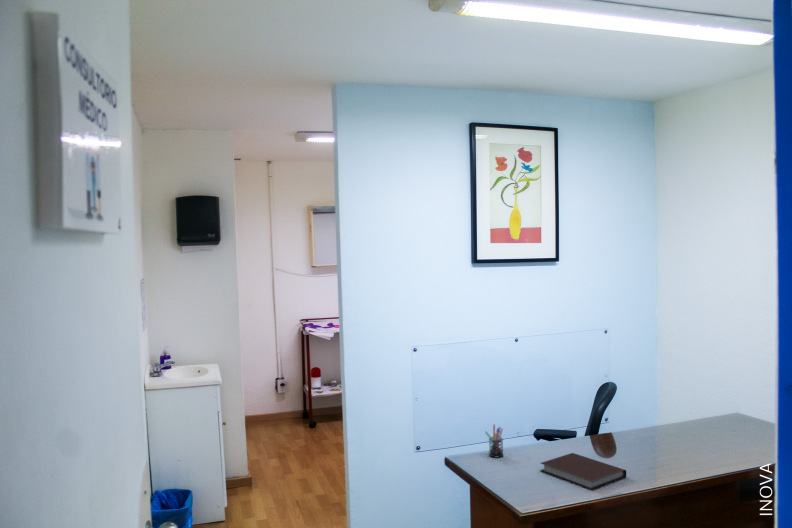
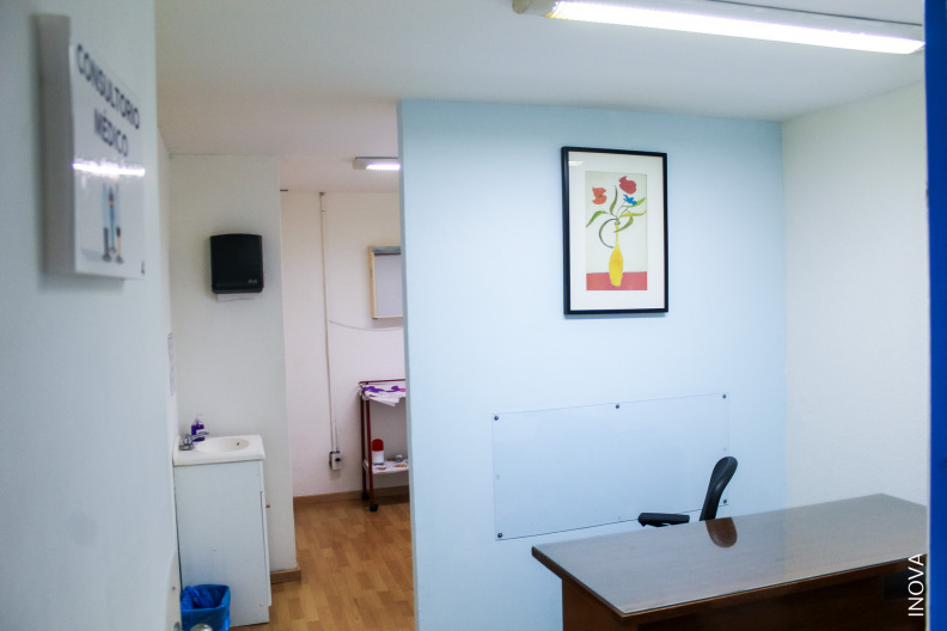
- pen holder [484,424,504,458]
- notebook [539,452,627,491]
